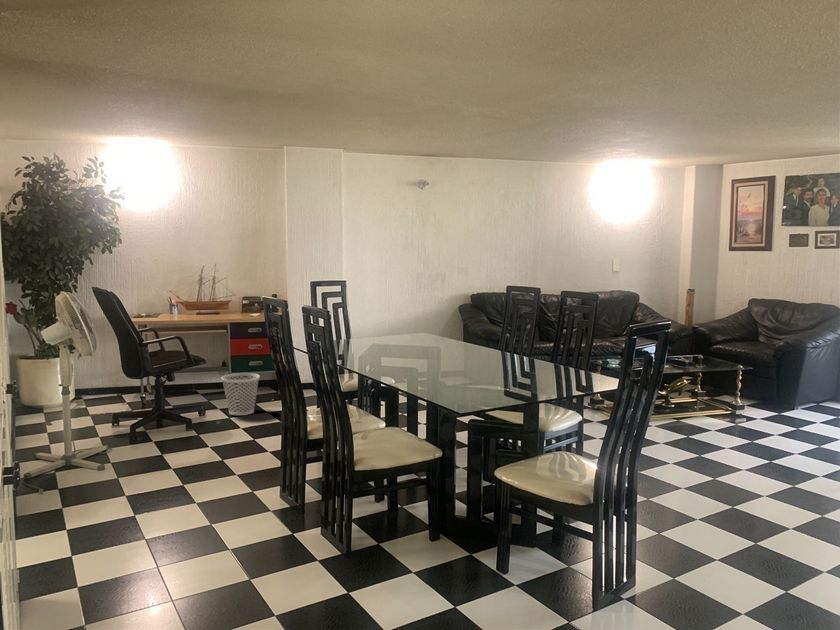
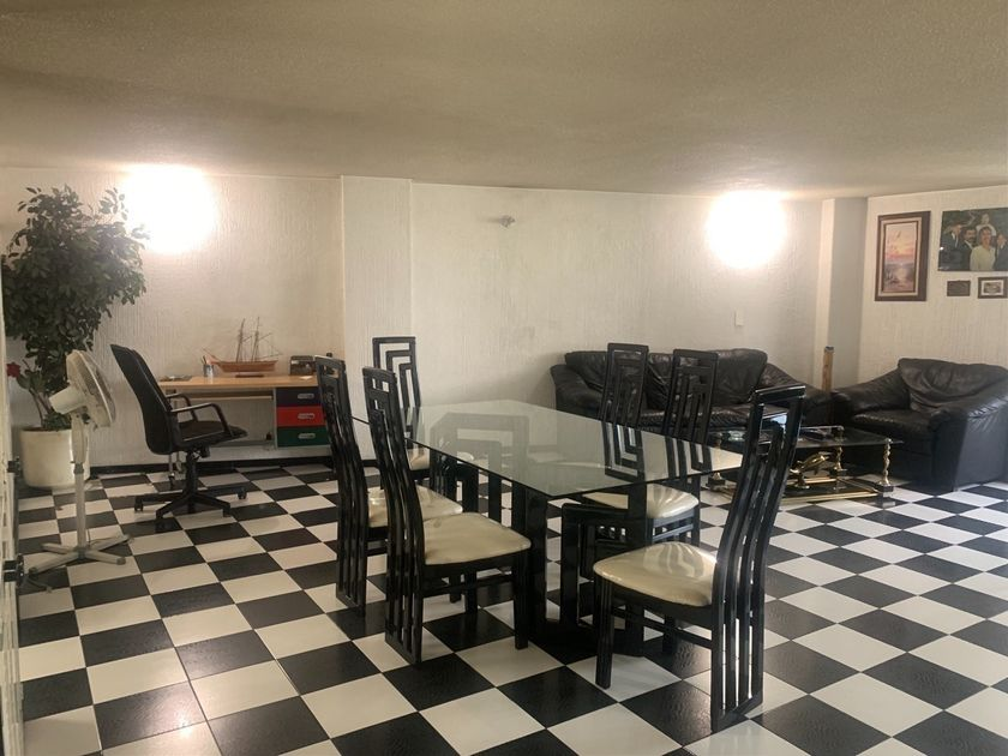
- wastebasket [220,372,261,416]
